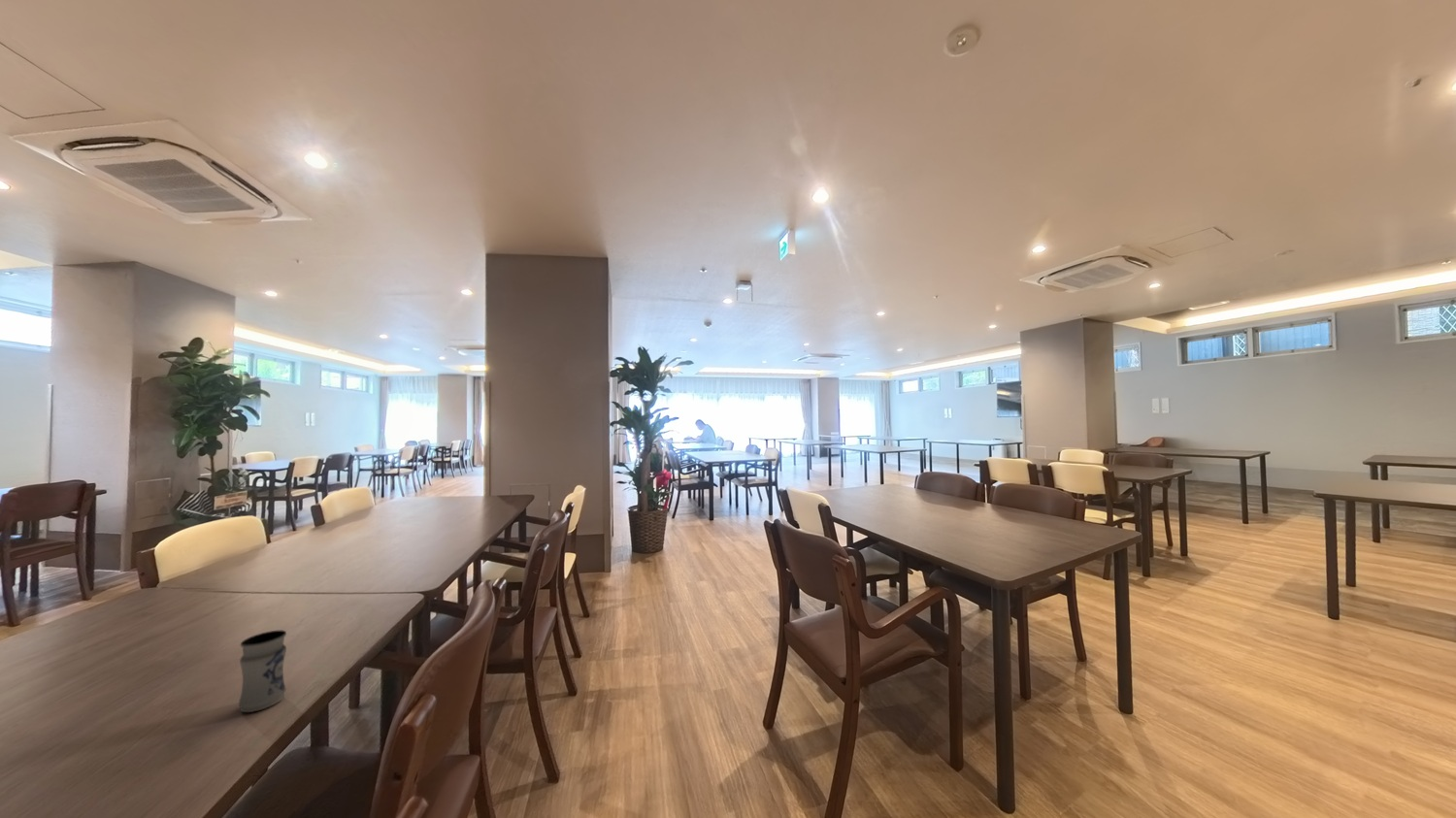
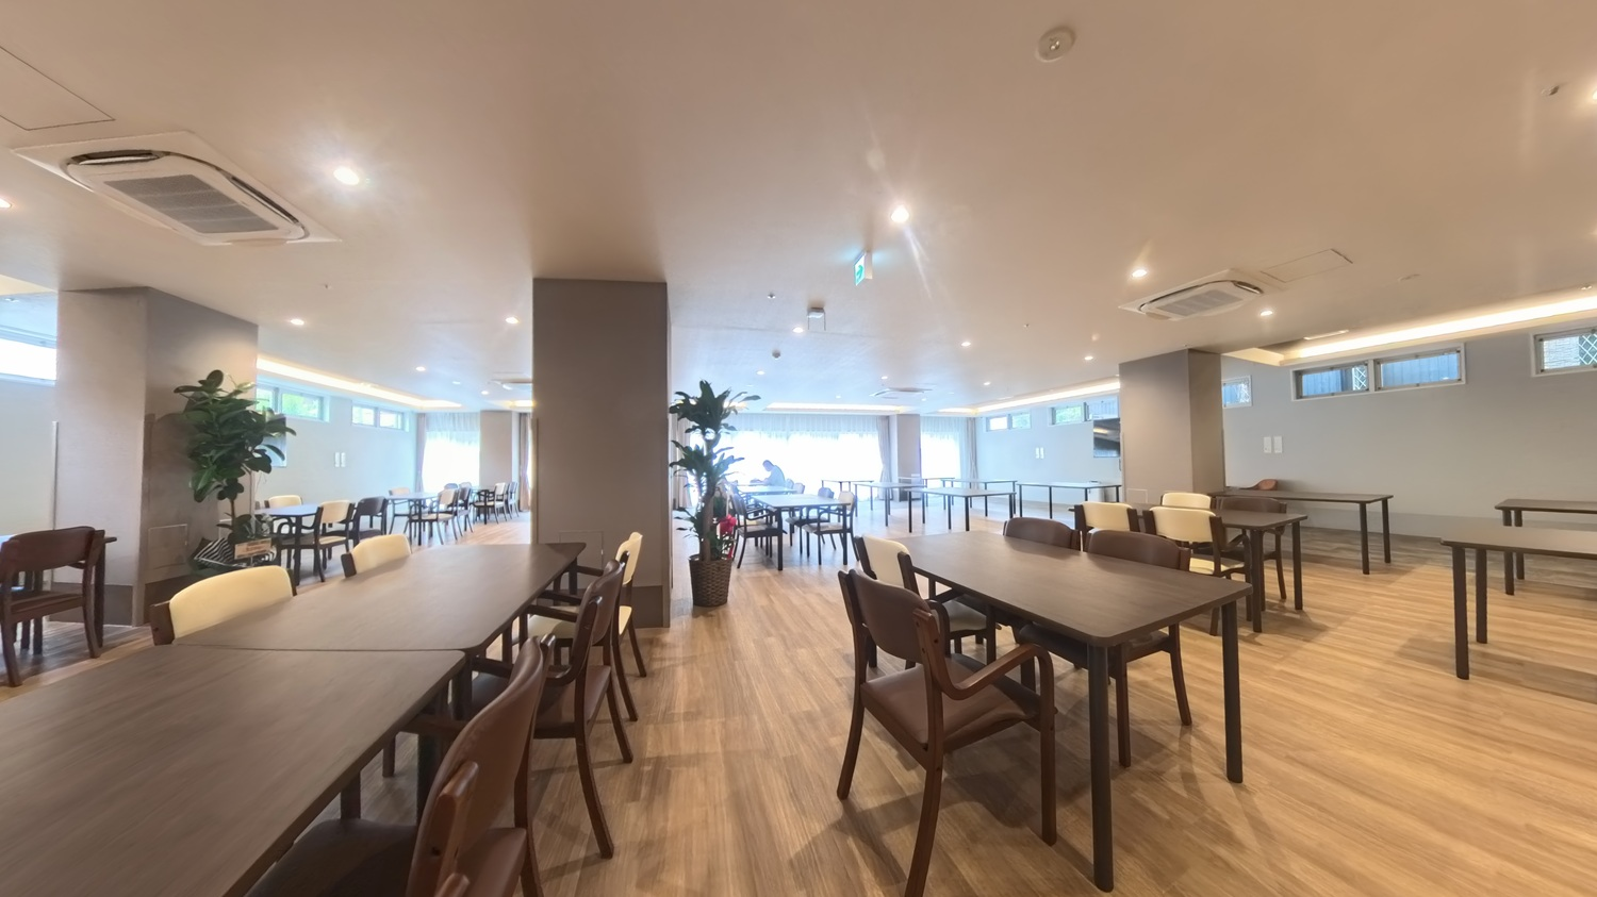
- jar [238,630,287,713]
